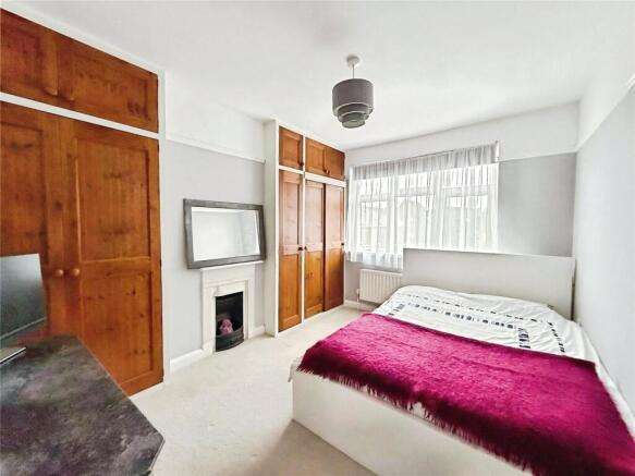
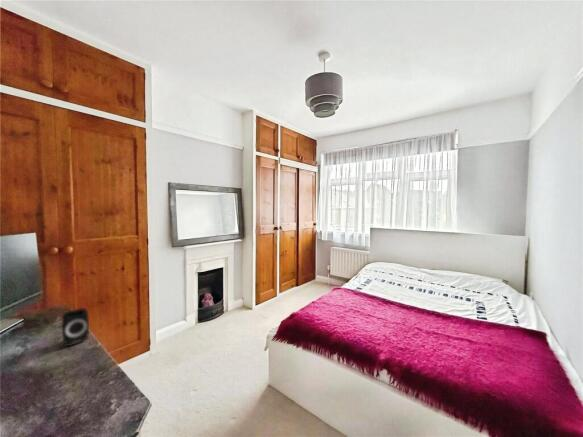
+ speaker [61,307,90,348]
